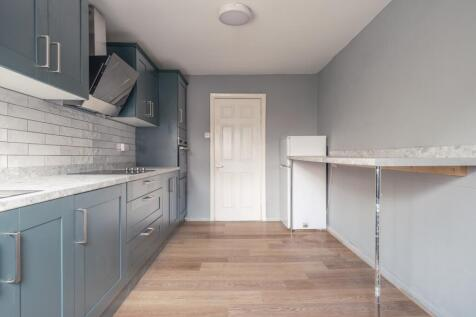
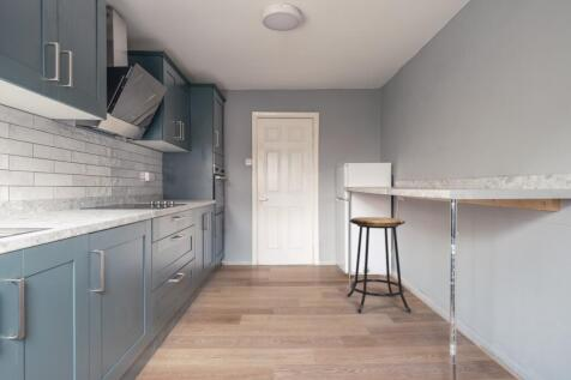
+ bar stool [347,216,413,314]
